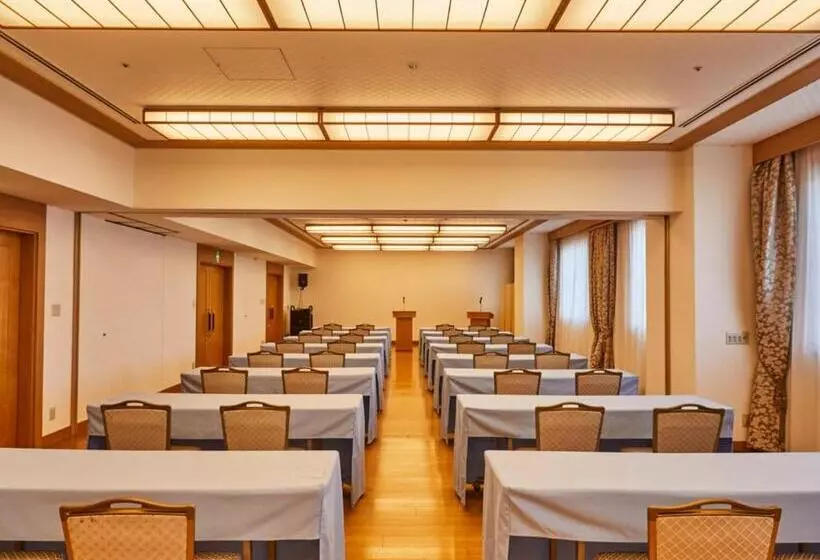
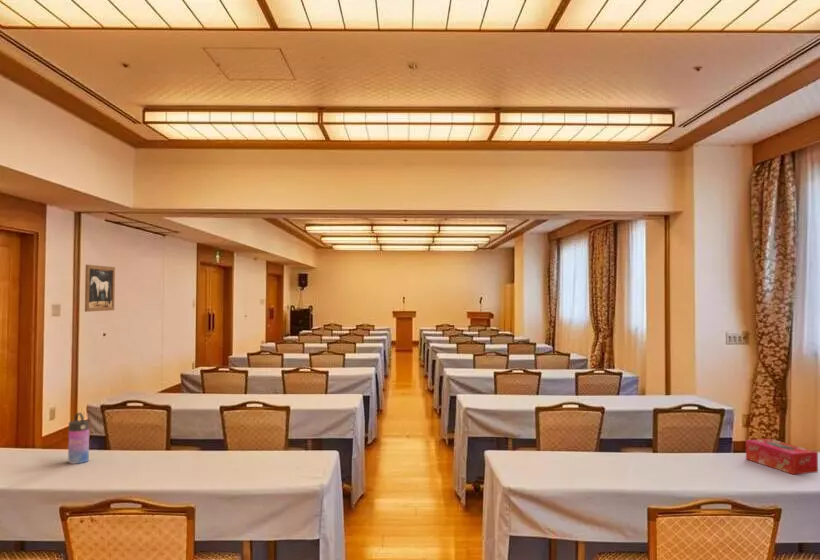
+ water bottle [67,412,90,465]
+ wall art [84,264,116,313]
+ tissue box [745,438,819,476]
